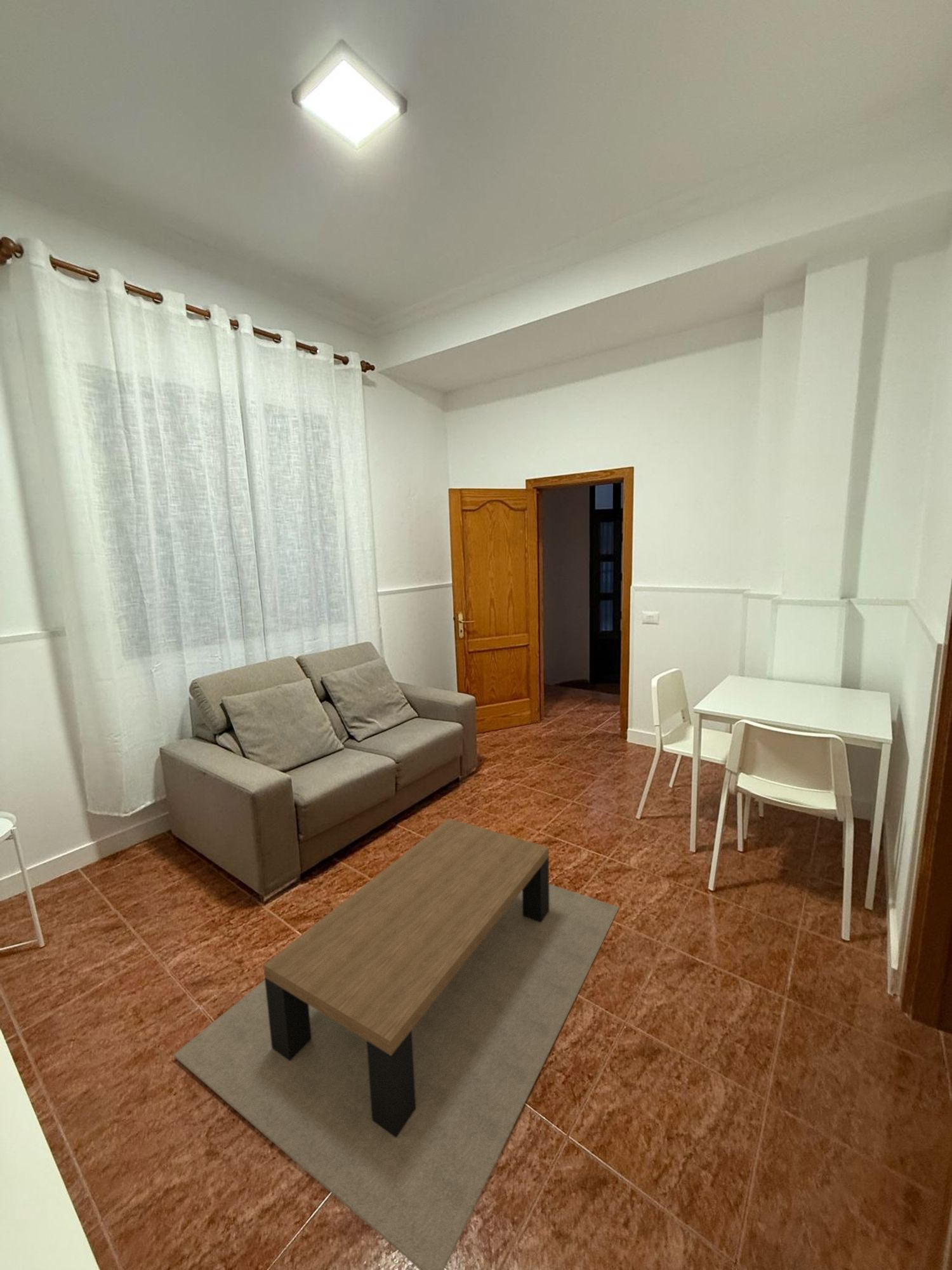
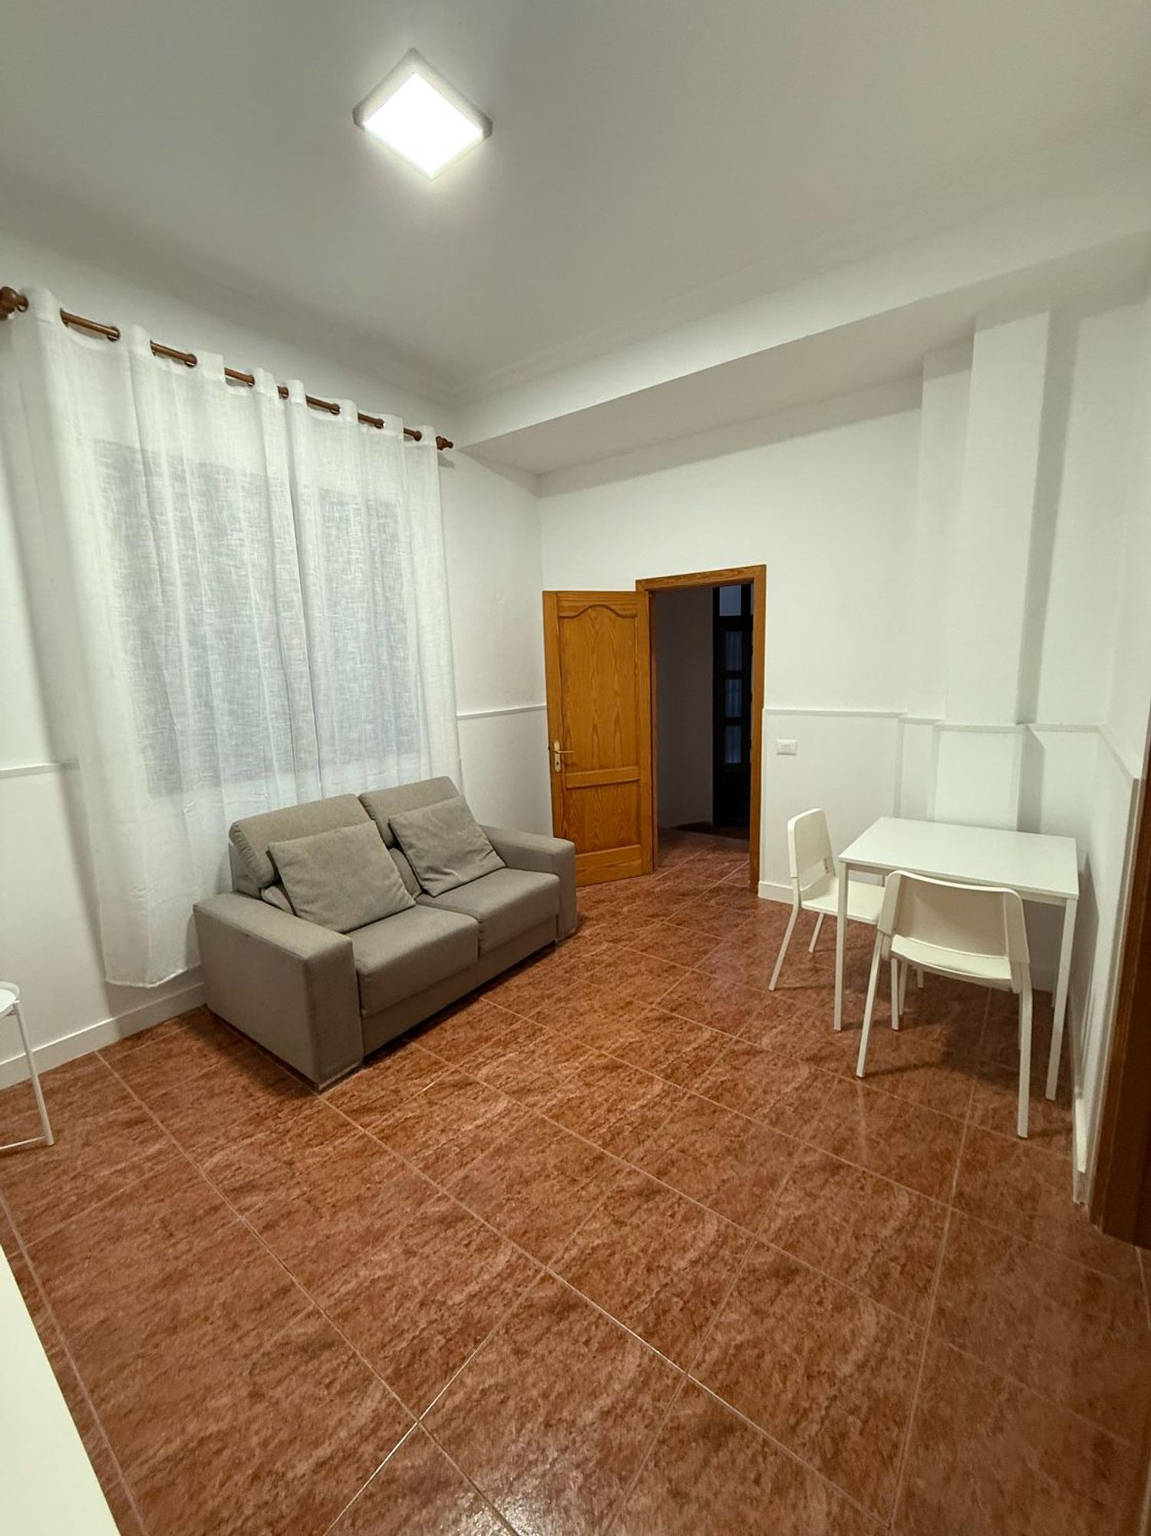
- coffee table [173,818,620,1270]
